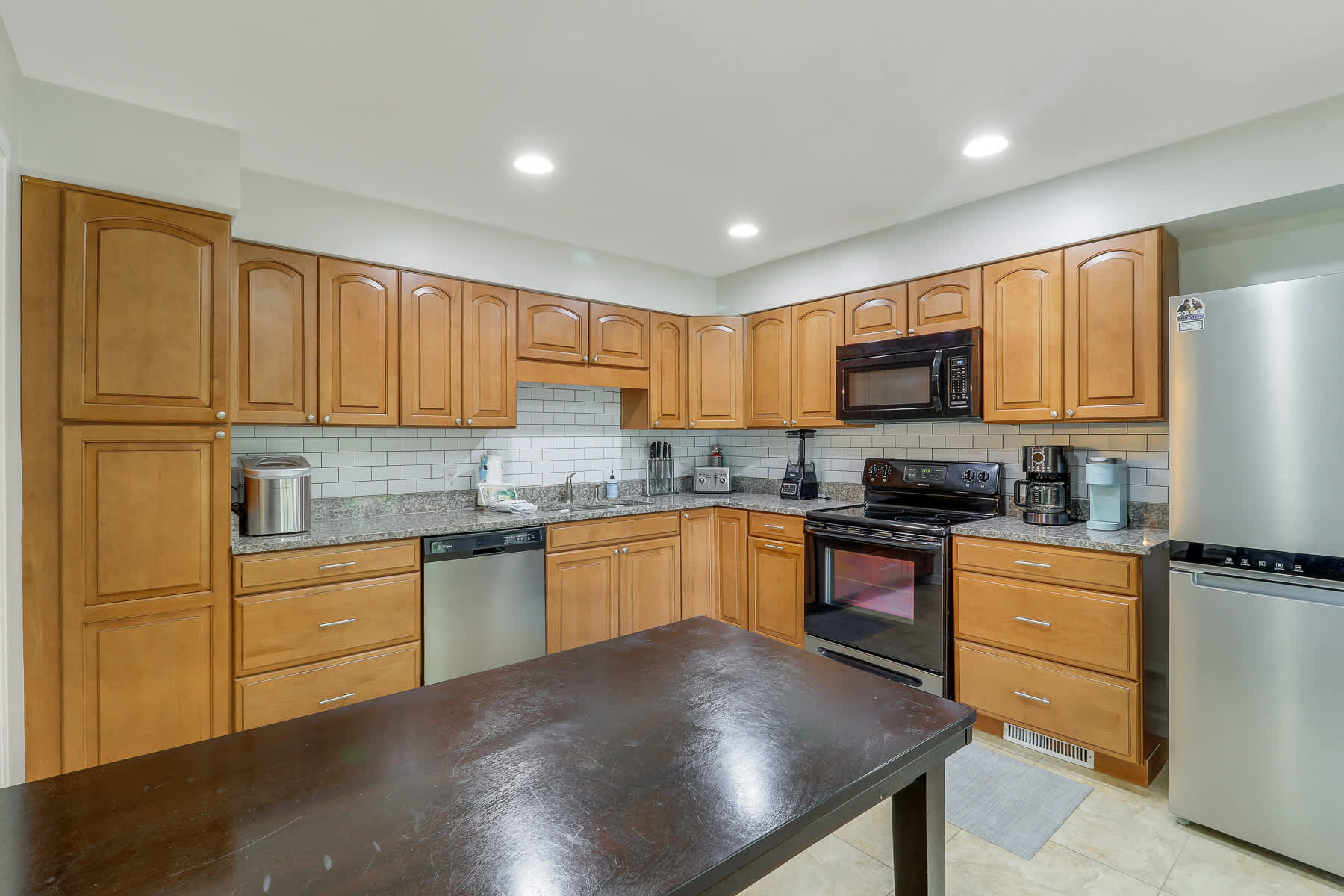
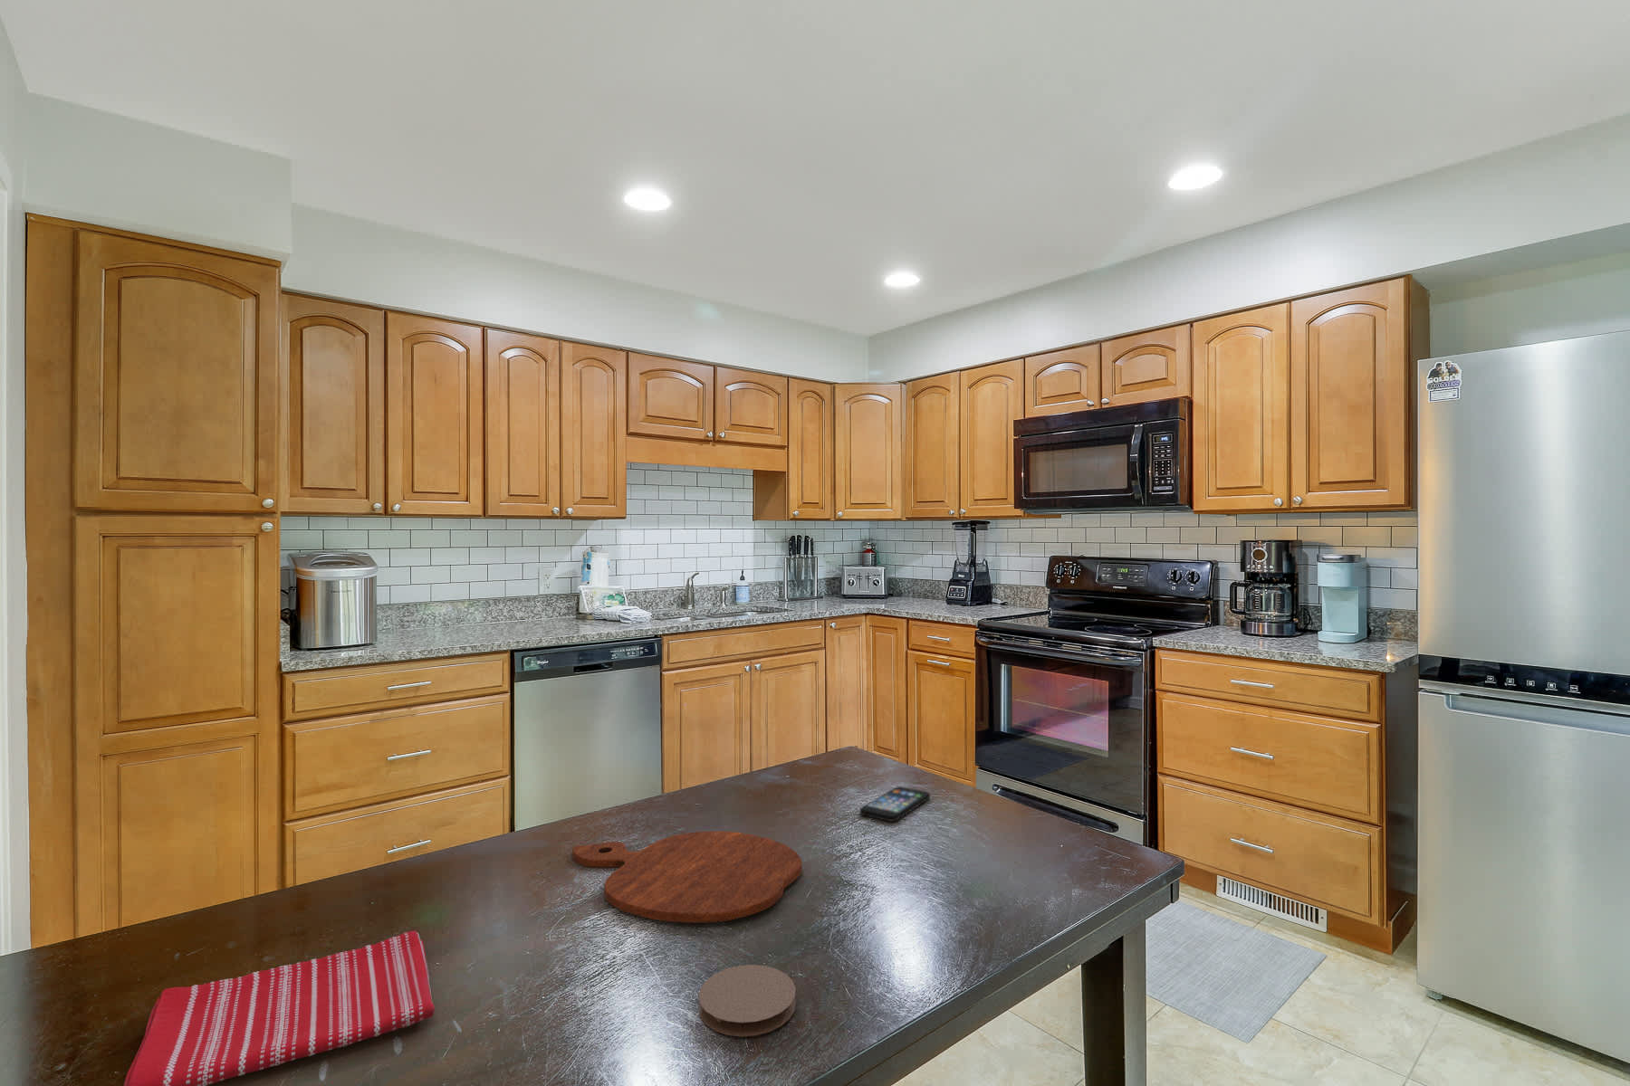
+ smartphone [860,785,931,823]
+ coaster [697,964,797,1038]
+ dish towel [124,931,435,1086]
+ cutting board [571,830,803,924]
